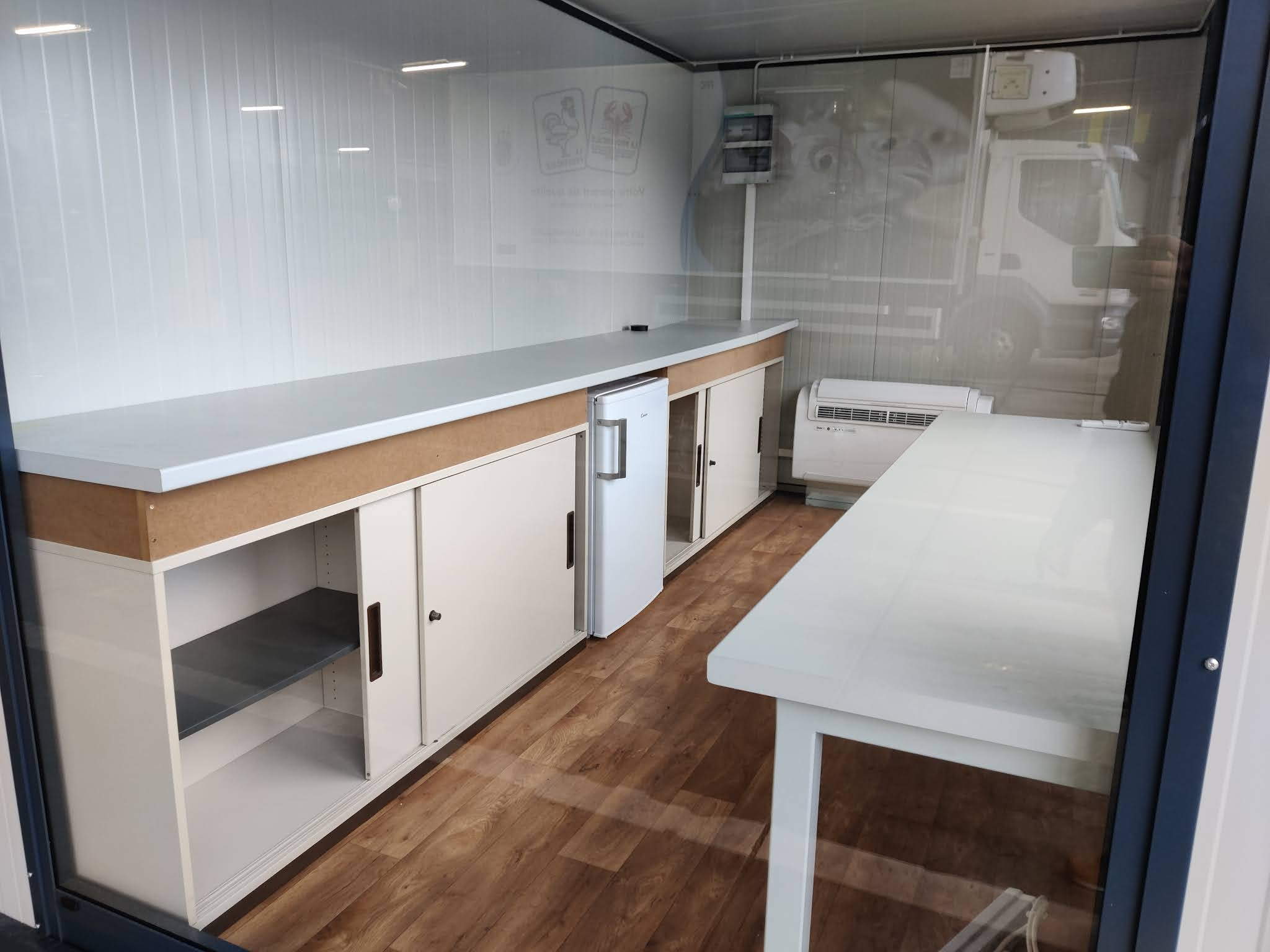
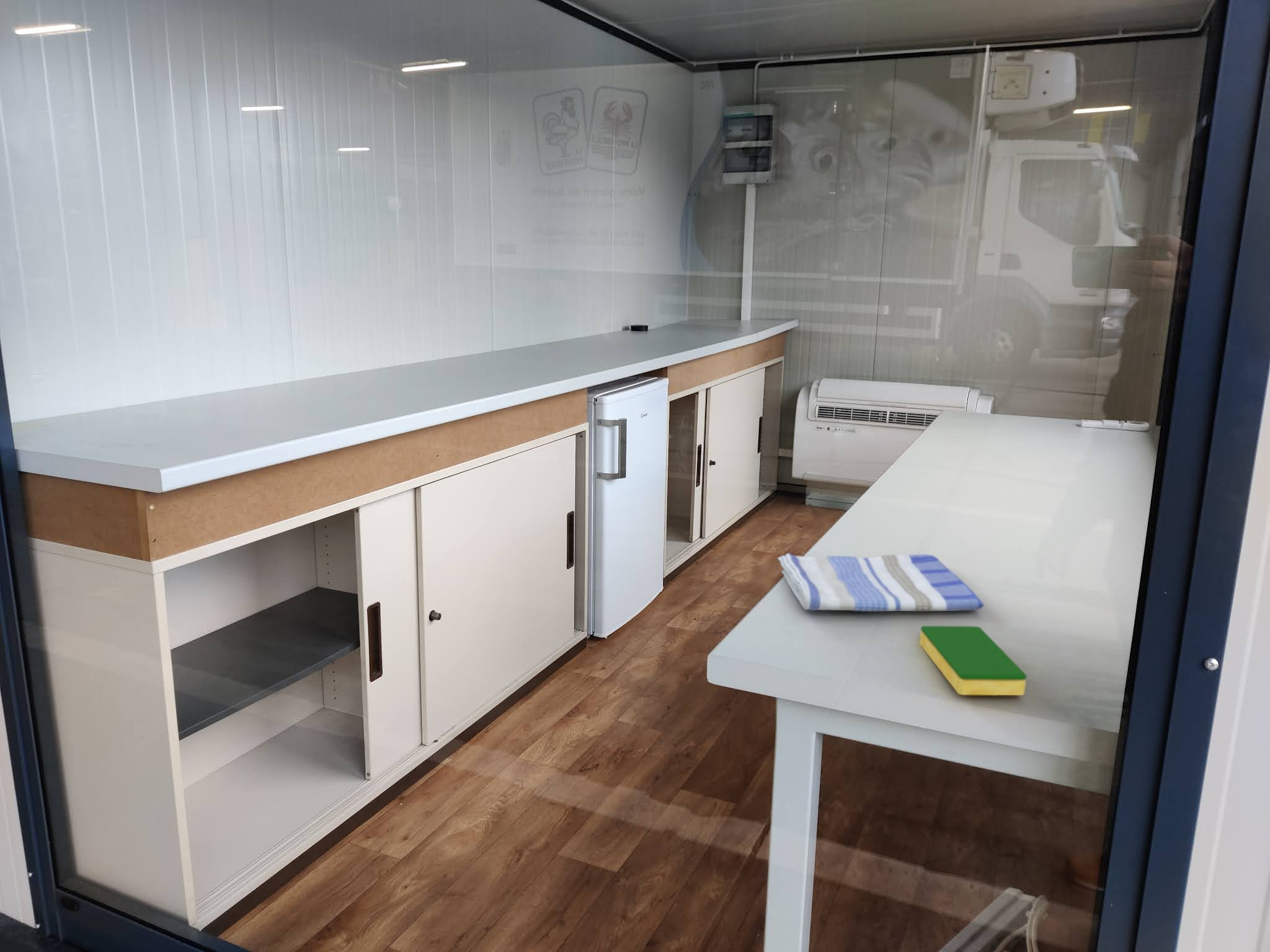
+ dish sponge [919,625,1028,696]
+ dish towel [777,553,985,612]
